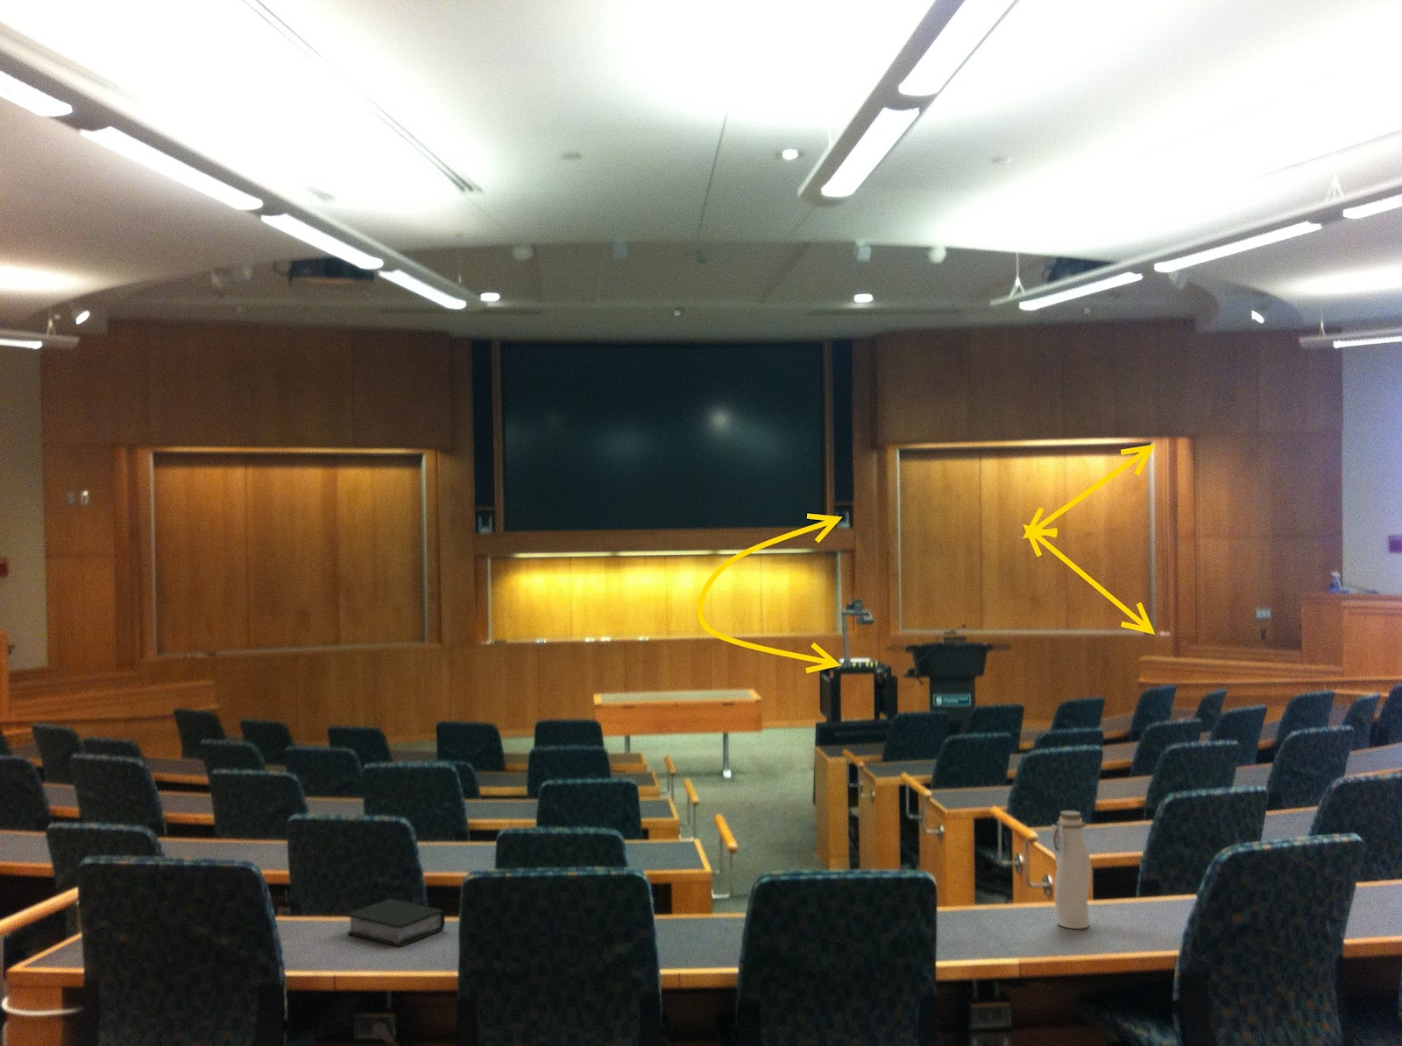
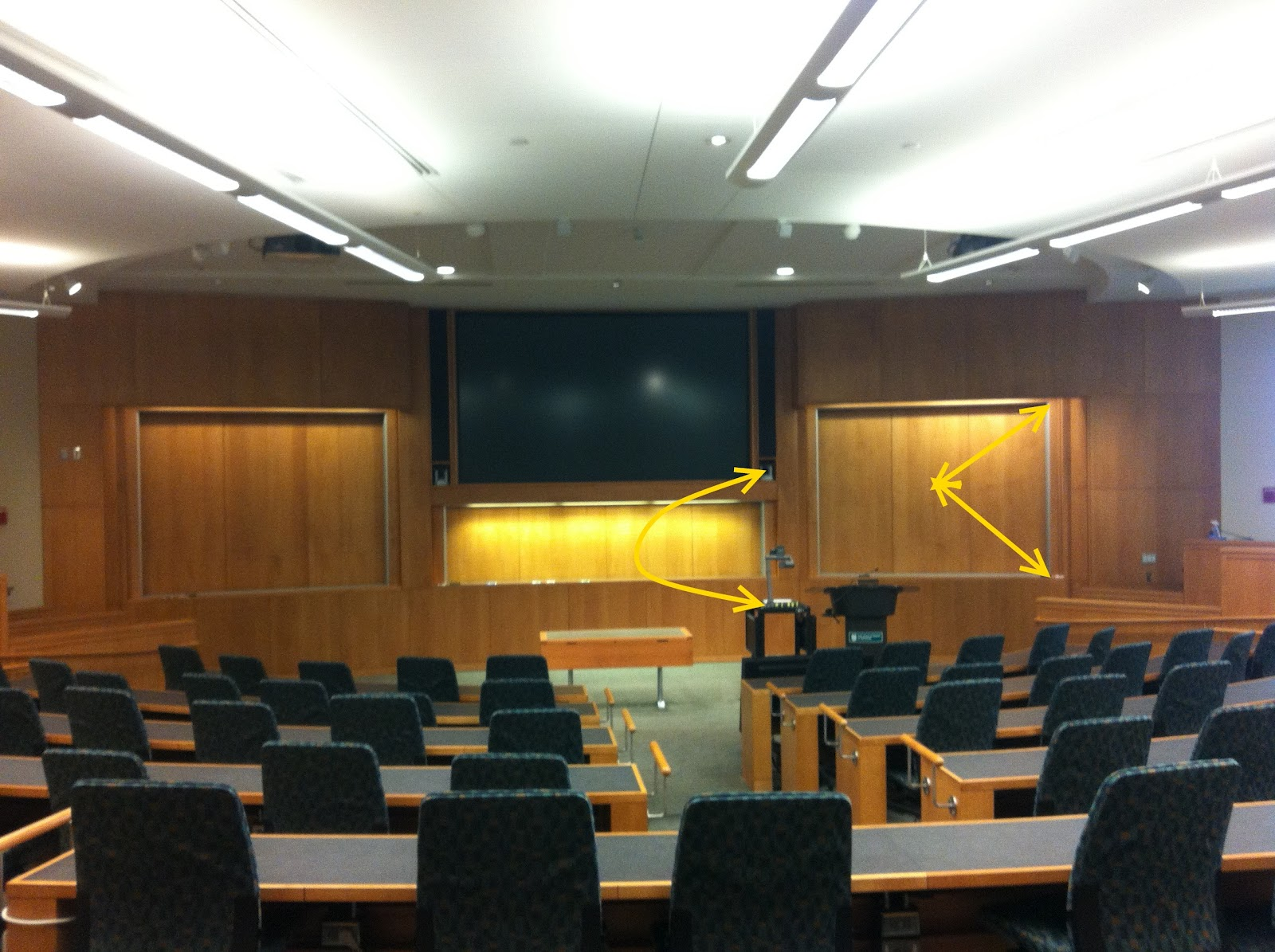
- water bottle [1050,810,1092,930]
- book [346,898,446,948]
